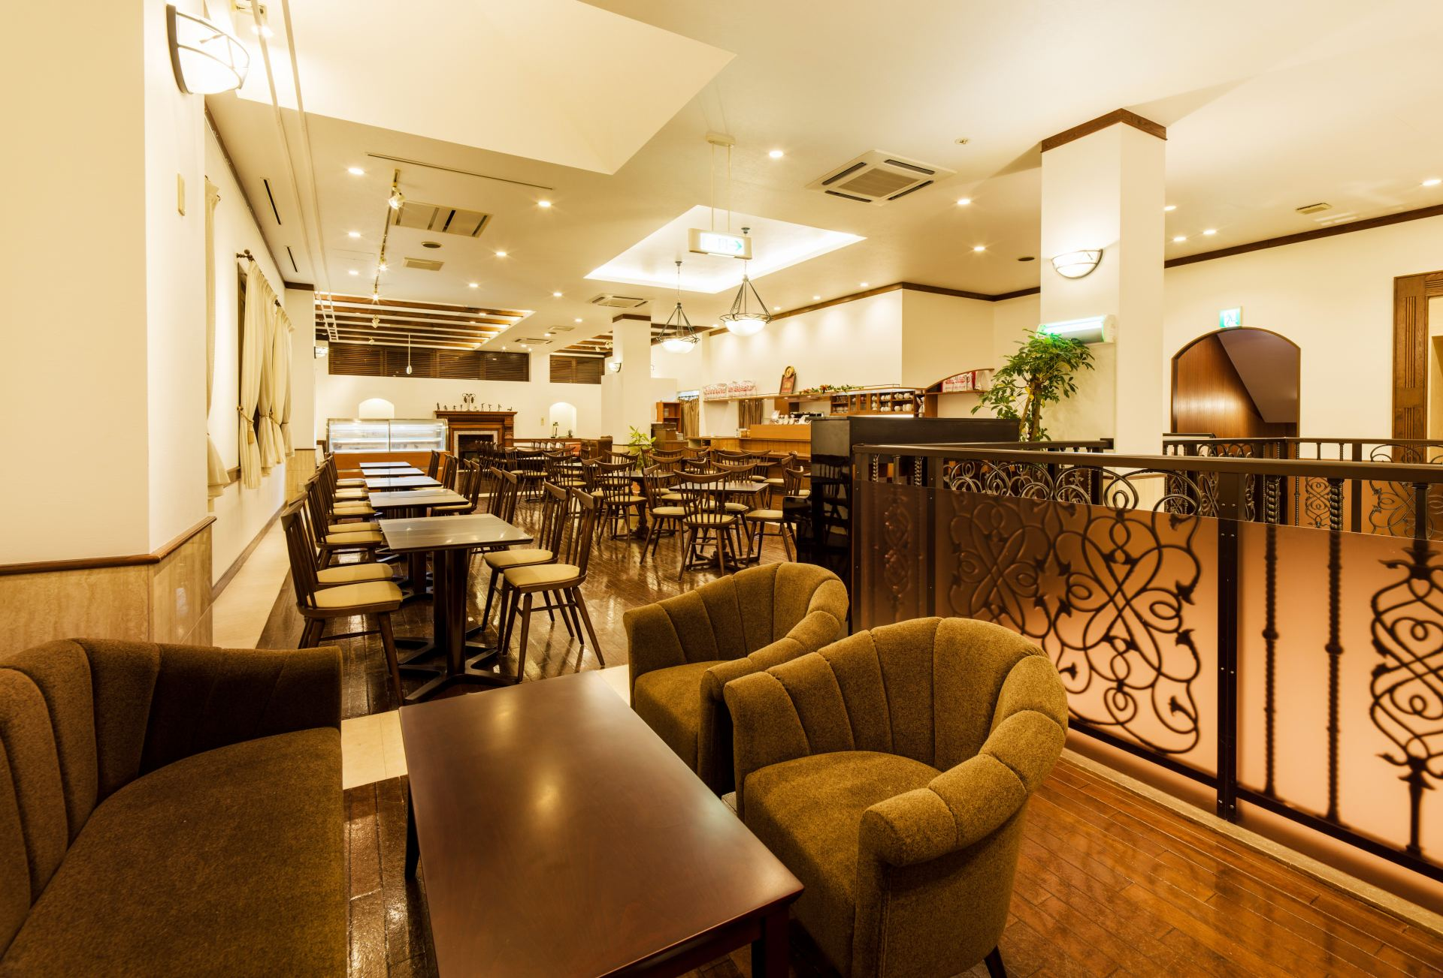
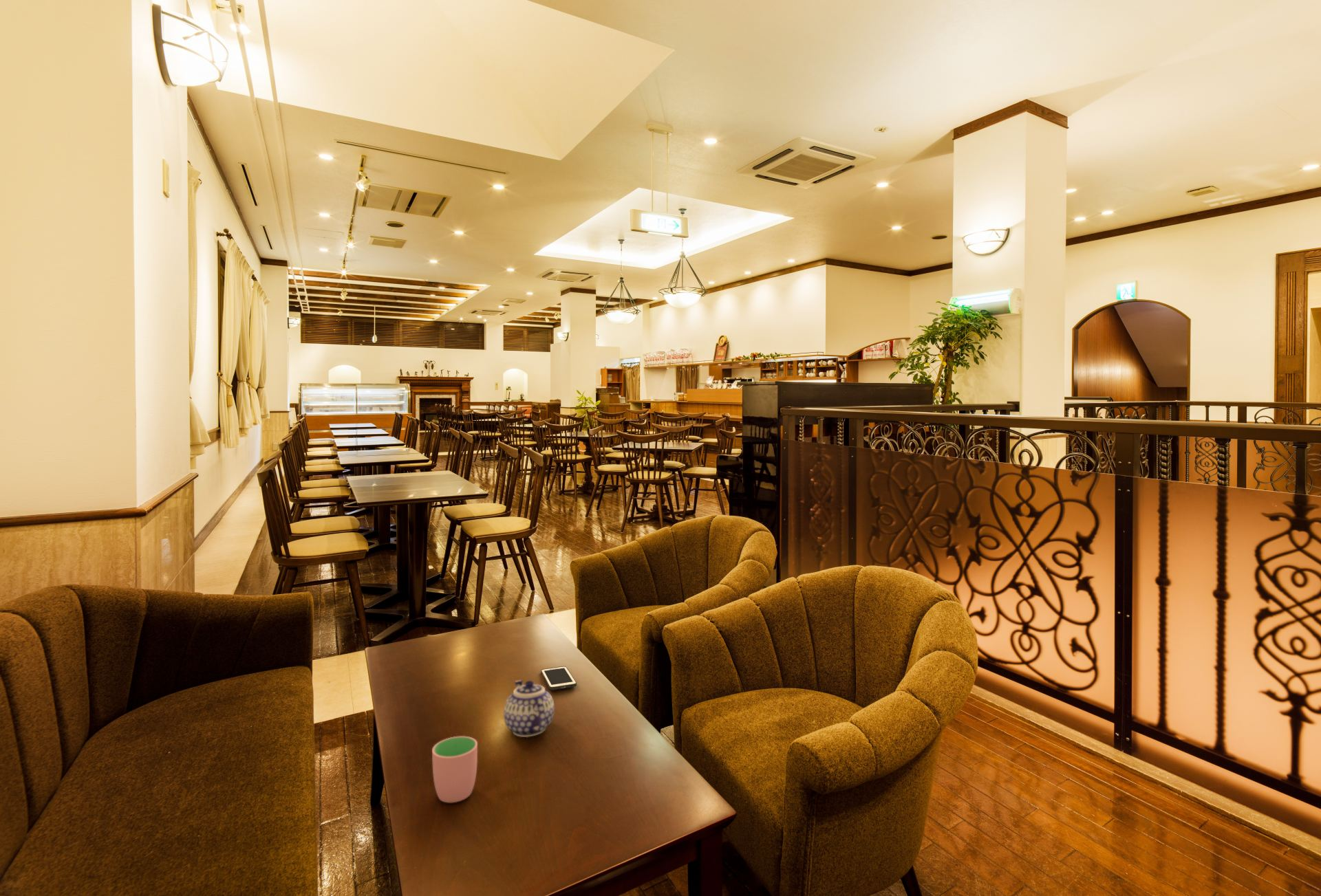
+ cell phone [540,666,577,690]
+ cup [431,736,478,803]
+ teapot [503,679,555,738]
